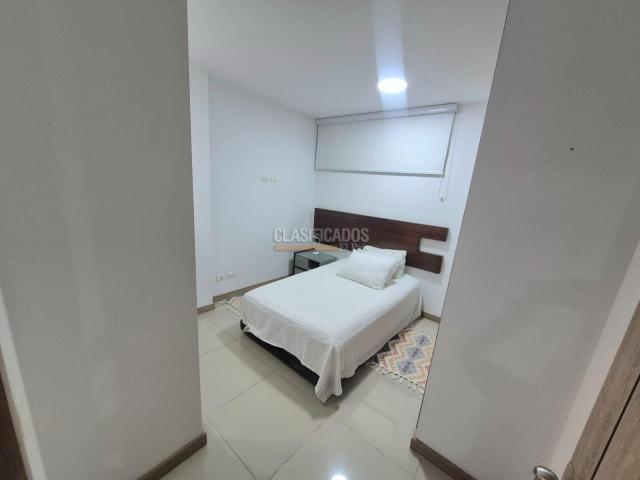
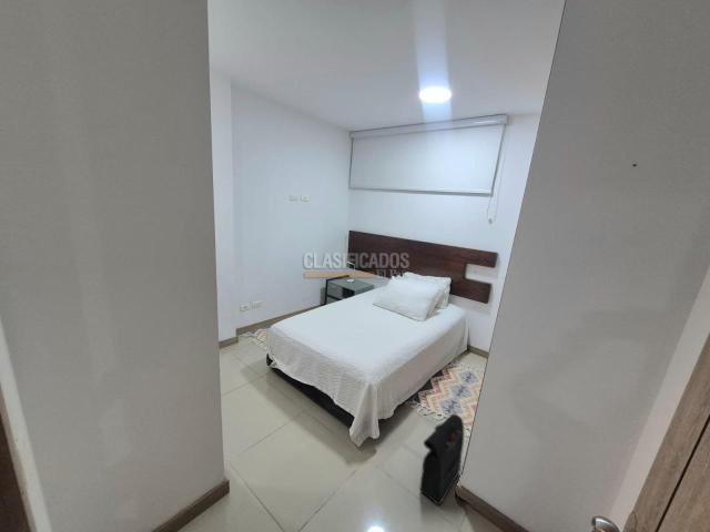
+ backpack [418,412,465,507]
